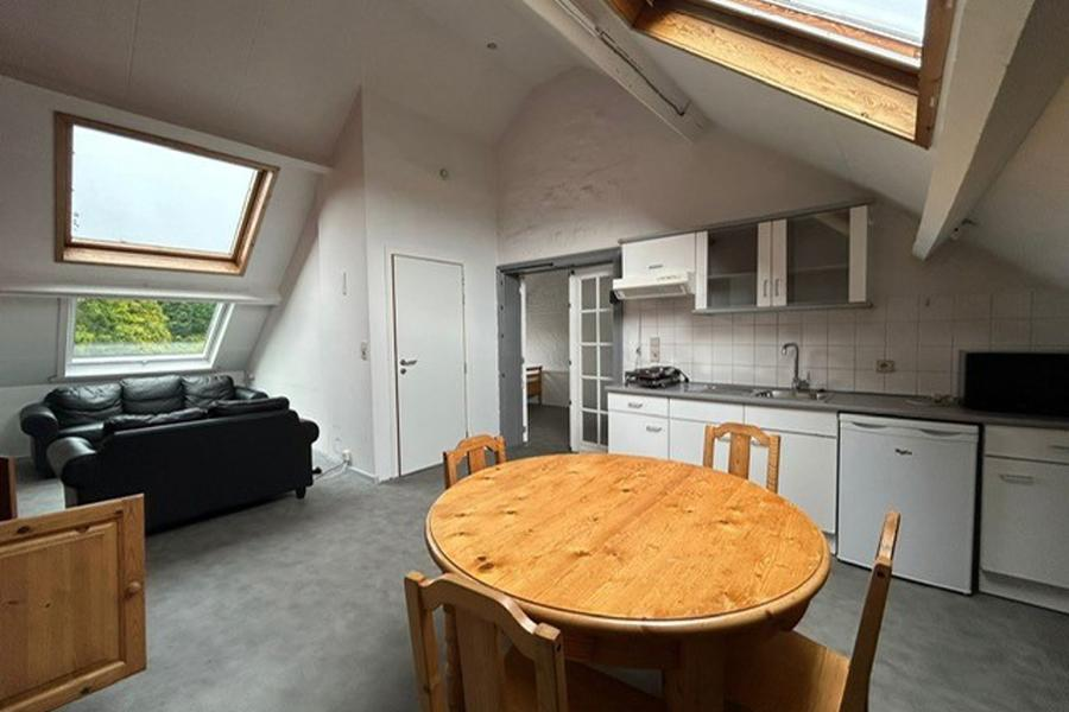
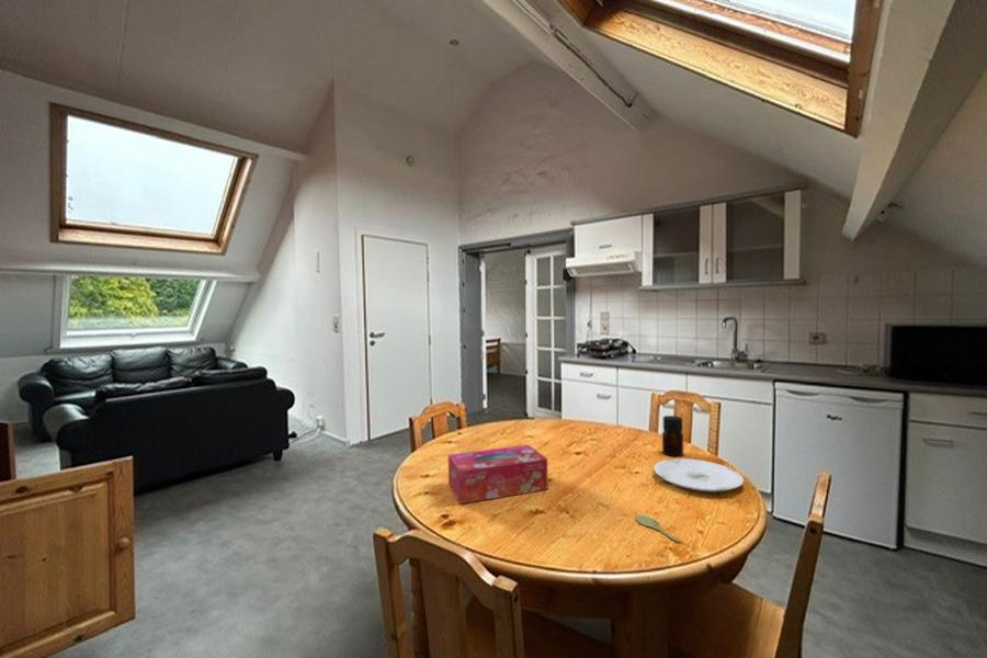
+ tissue box [447,444,548,504]
+ bottle [661,415,684,457]
+ plate [653,457,745,492]
+ spoon [634,514,682,543]
